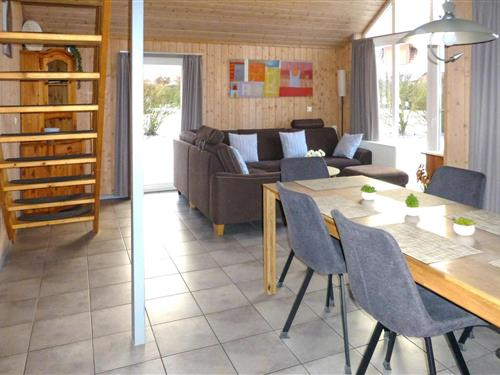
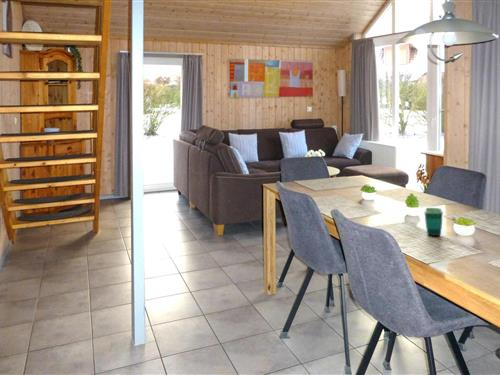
+ cup [423,207,444,237]
